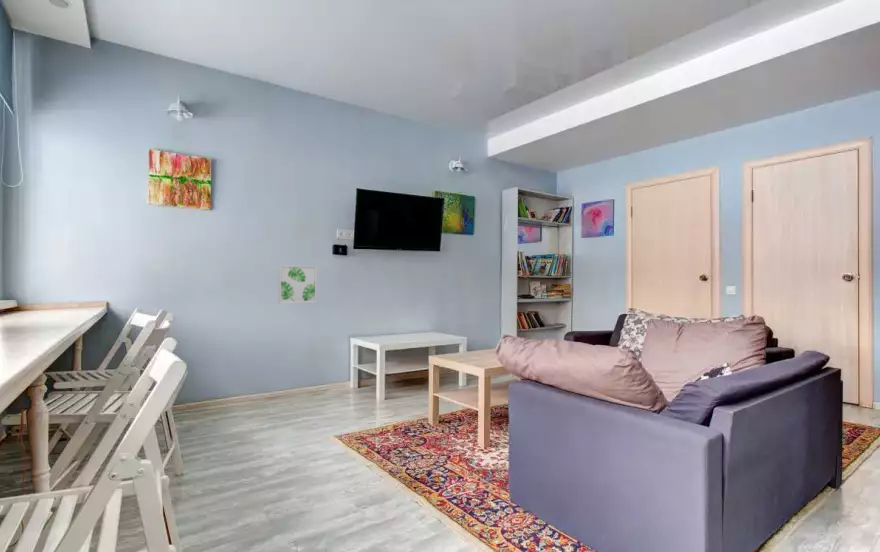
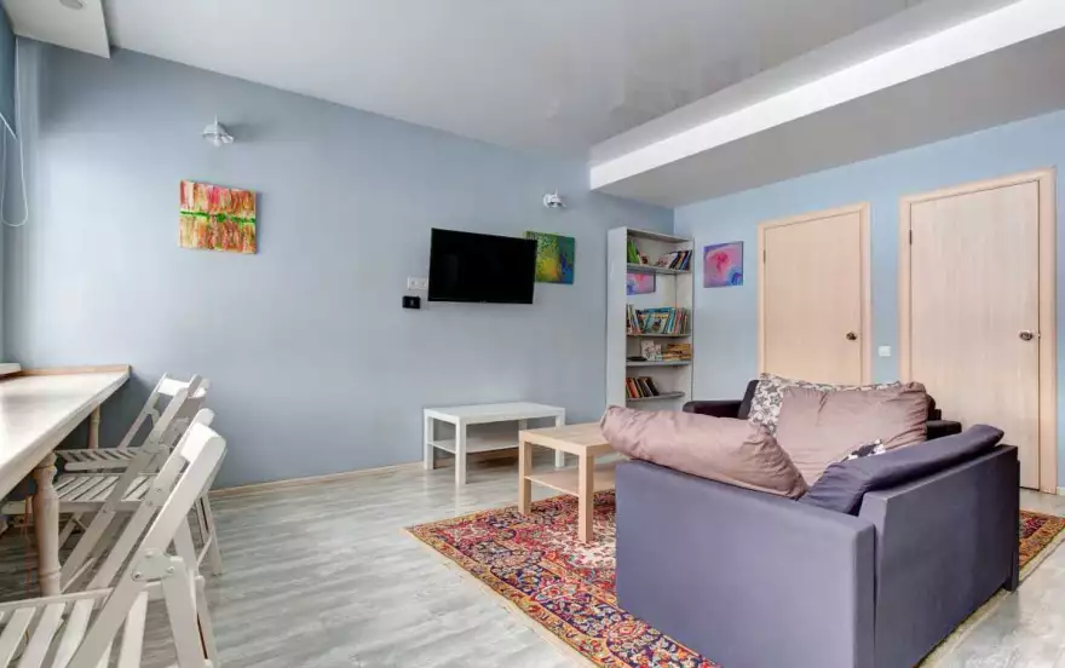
- wall art [277,264,318,304]
